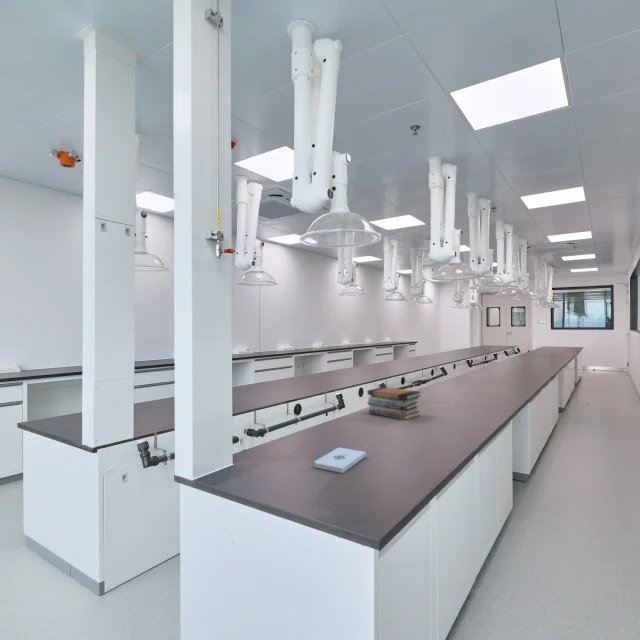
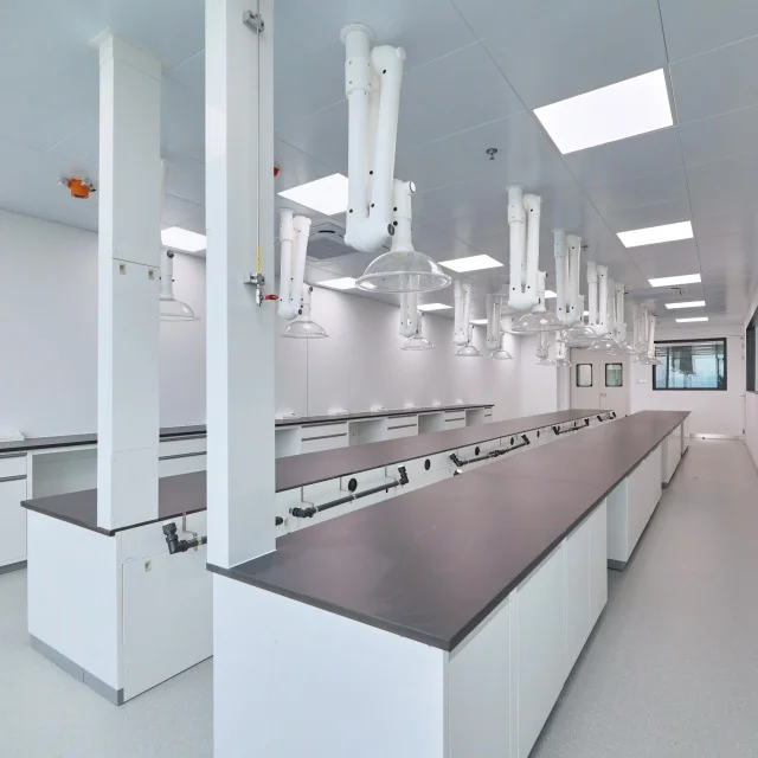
- notepad [313,447,367,474]
- book stack [367,386,422,421]
